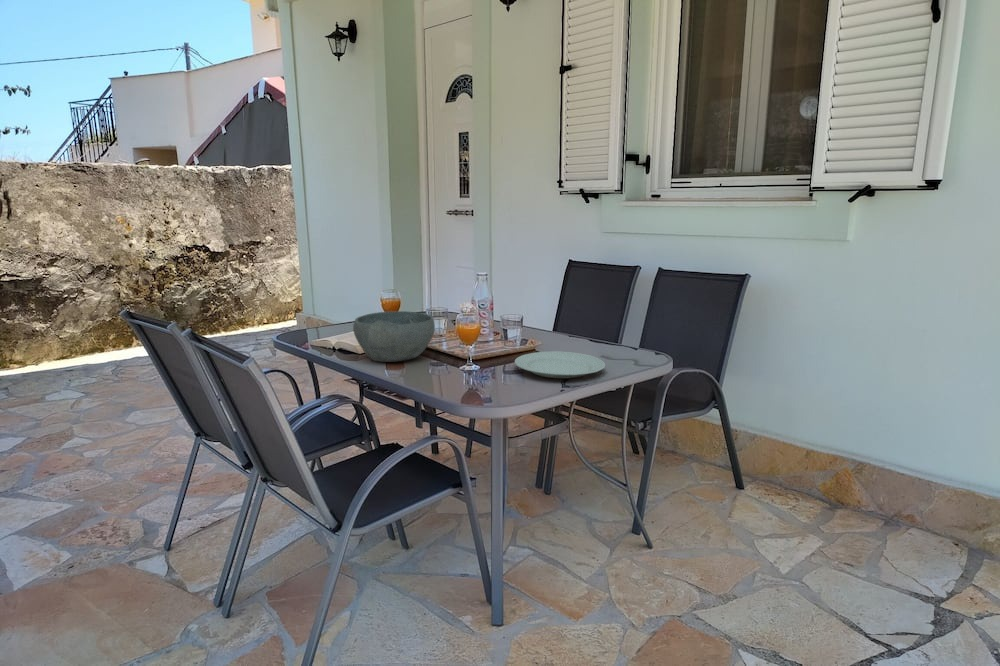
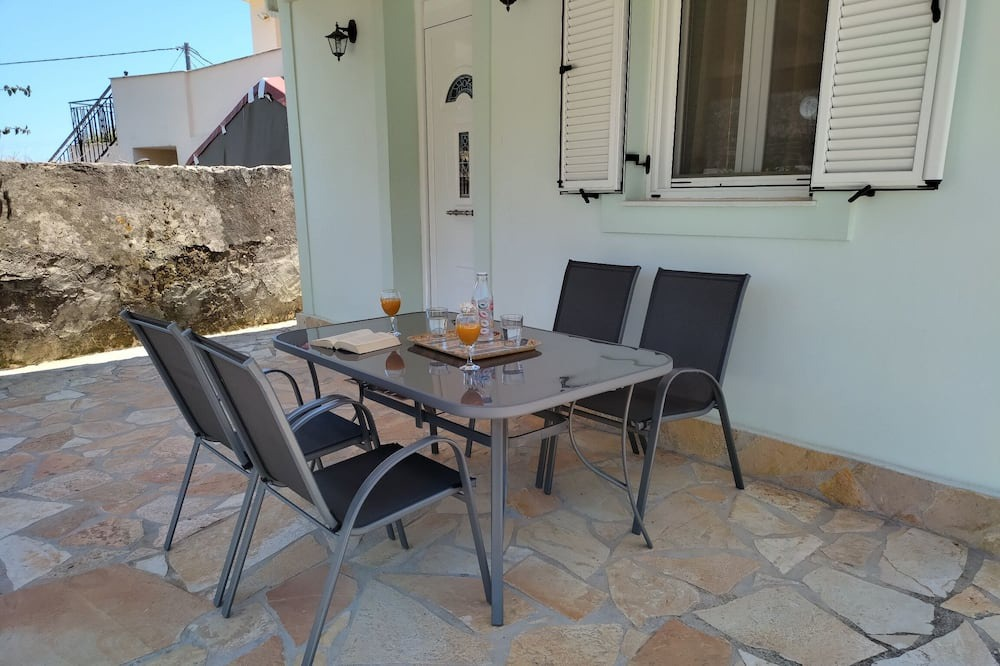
- chinaware [514,350,606,379]
- bowl [352,310,436,363]
